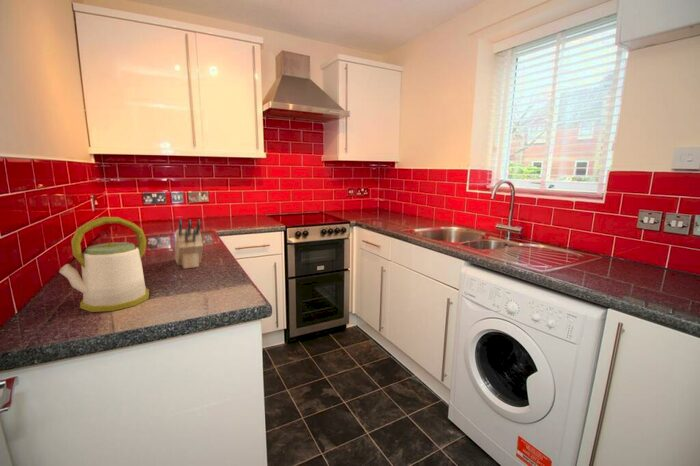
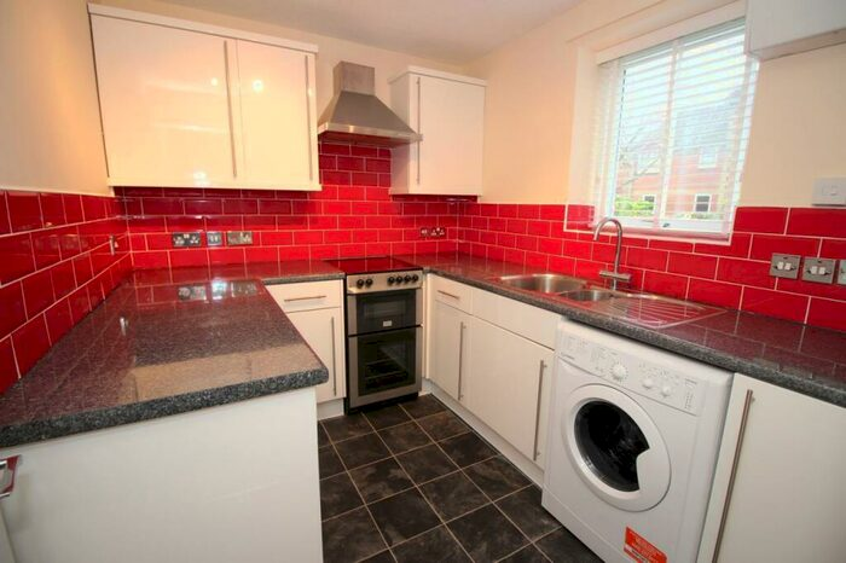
- knife block [174,218,204,270]
- kettle [58,216,150,313]
